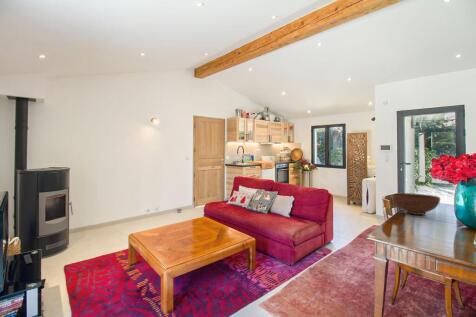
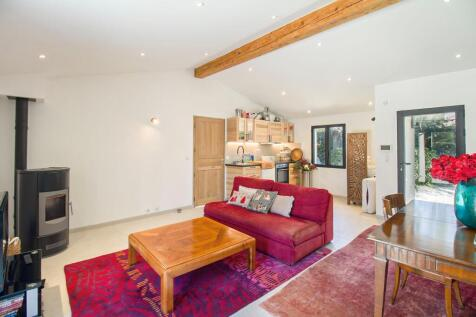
- fruit bowl [392,192,441,216]
